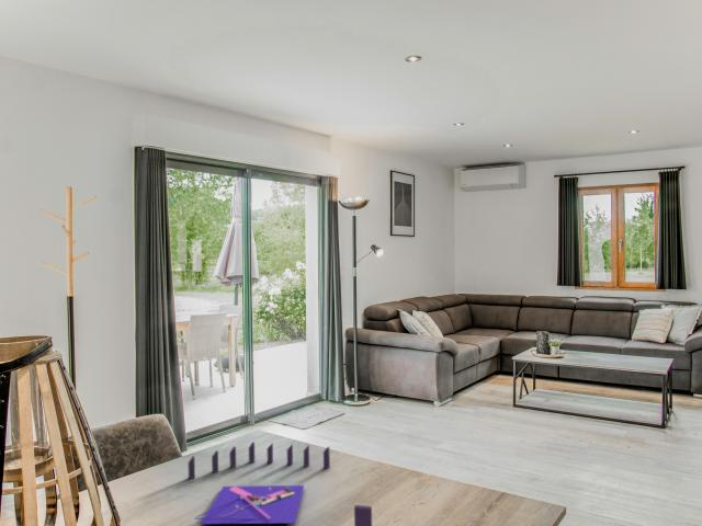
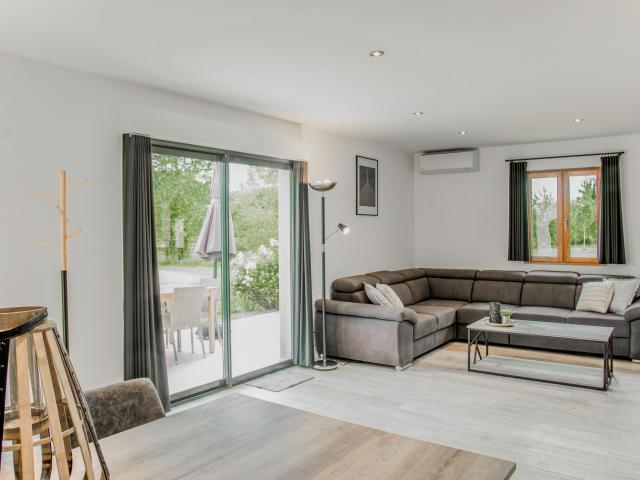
- board game [188,441,373,526]
